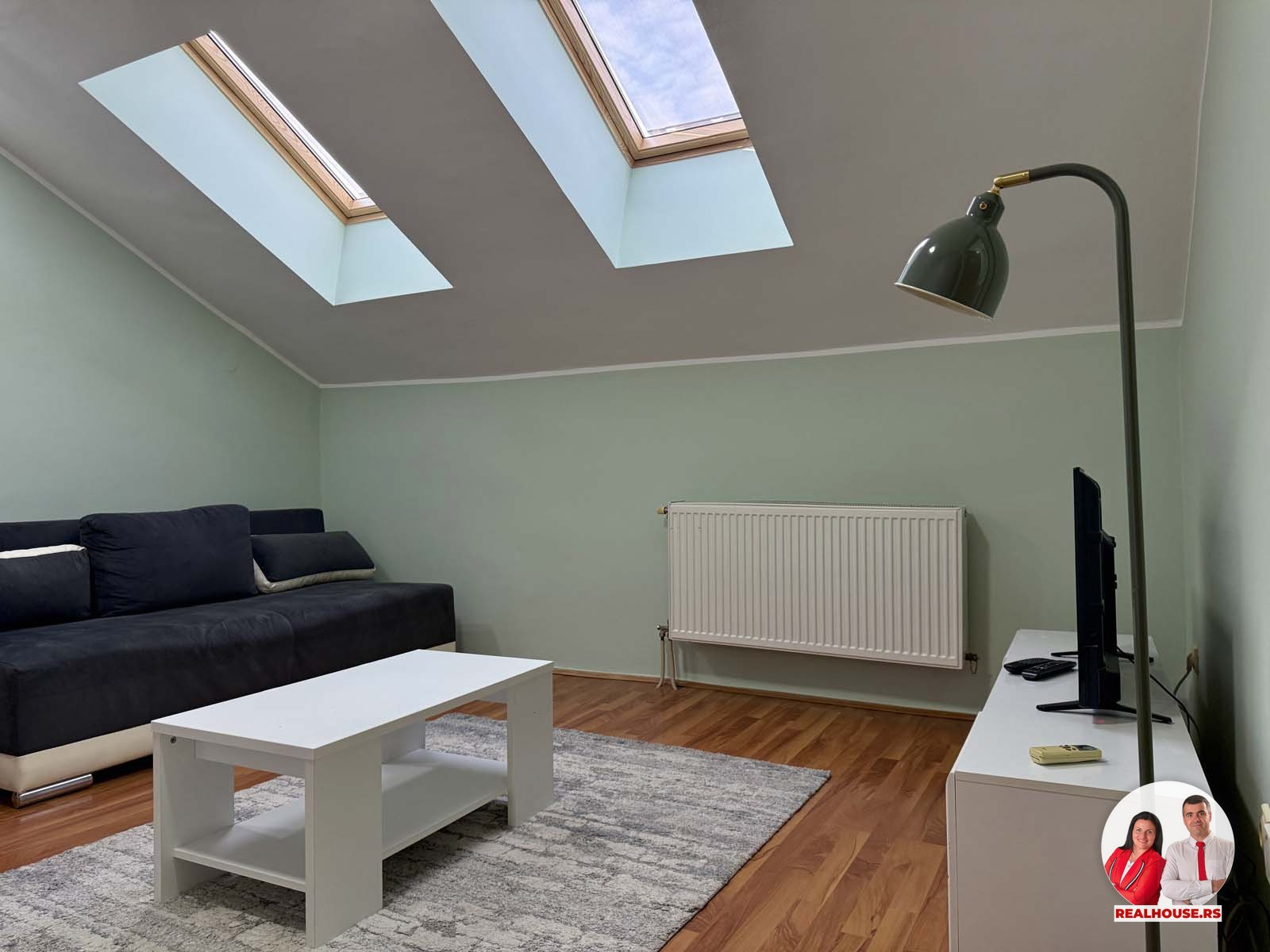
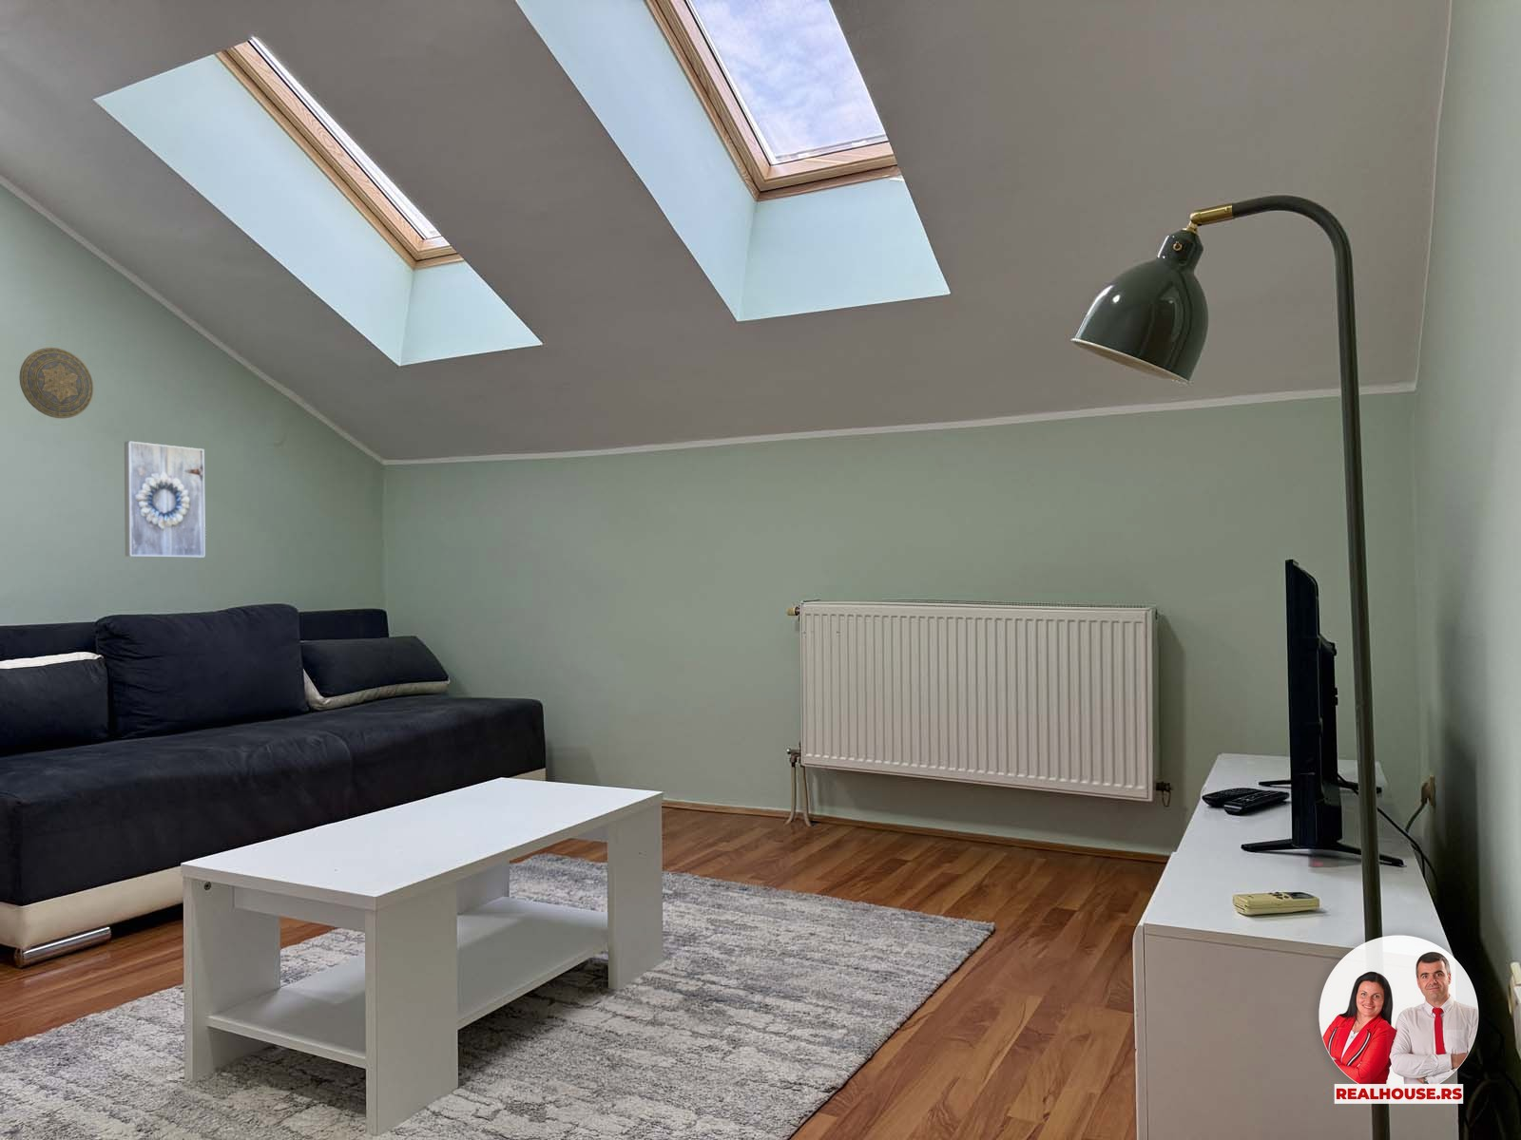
+ decorative plate [18,347,95,419]
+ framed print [123,441,206,558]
